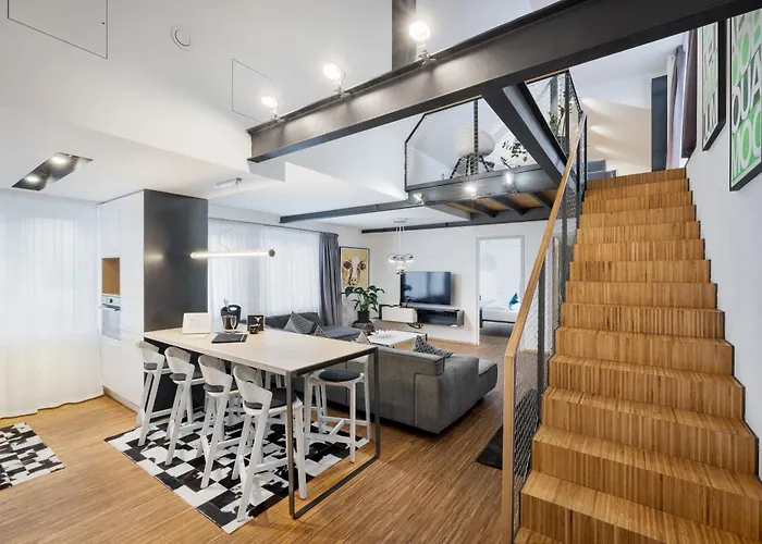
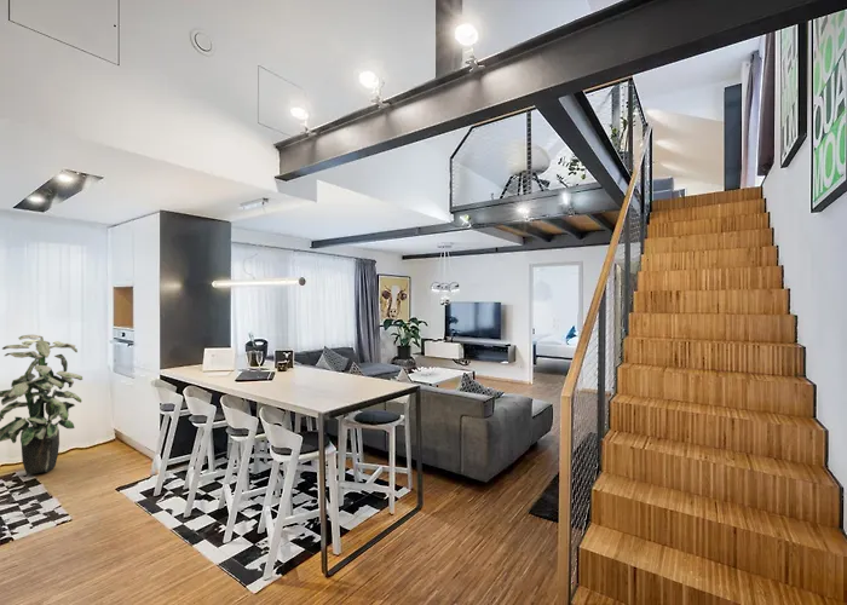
+ indoor plant [0,334,83,476]
